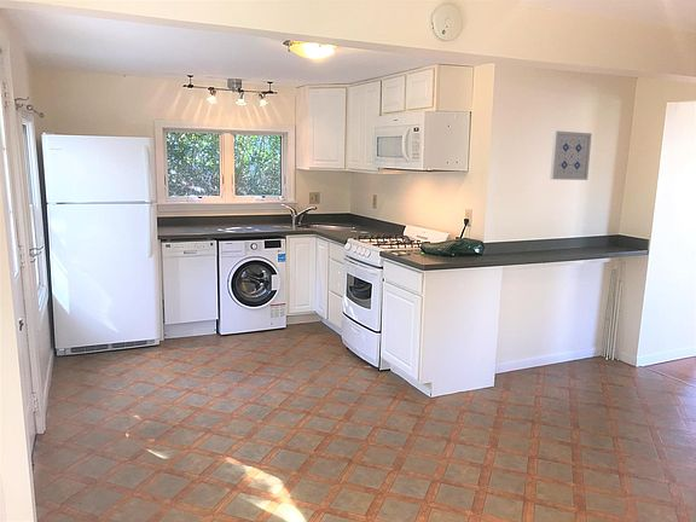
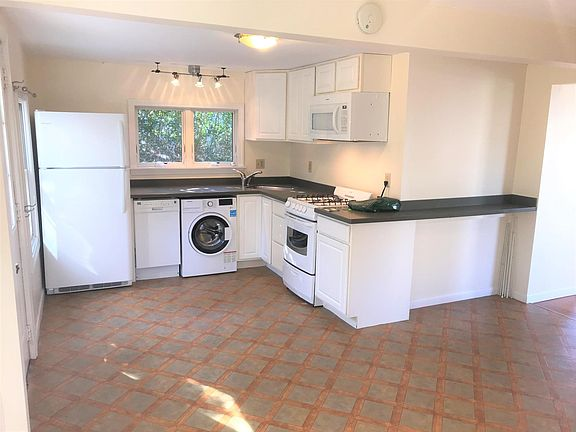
- wall art [549,130,592,181]
